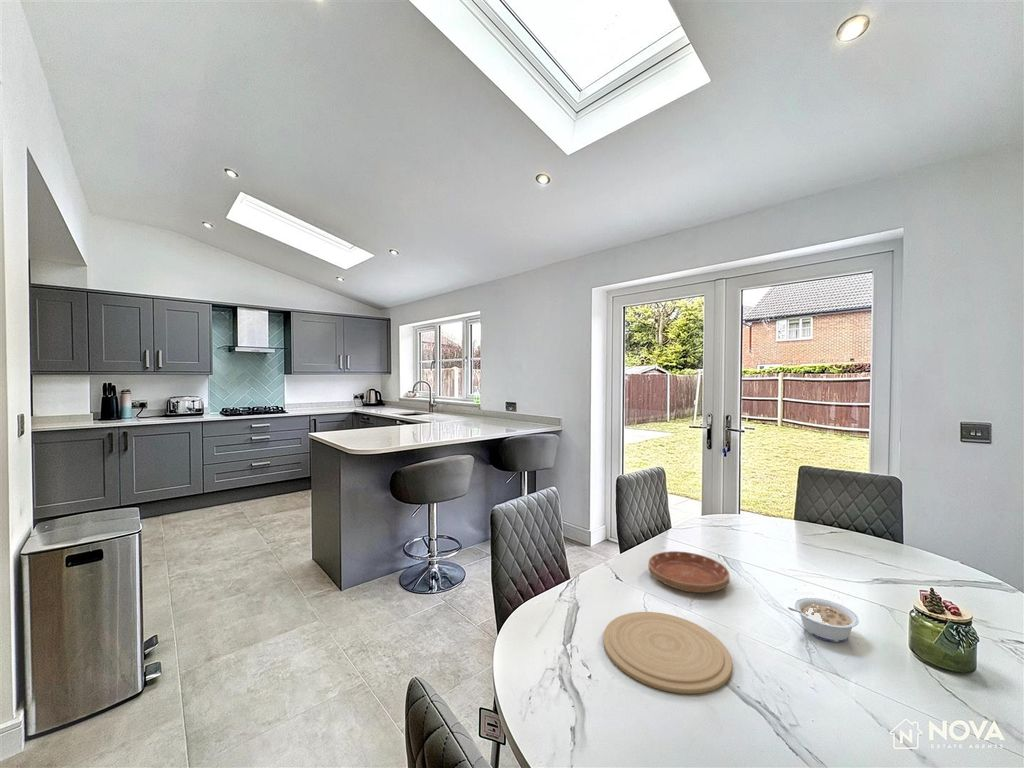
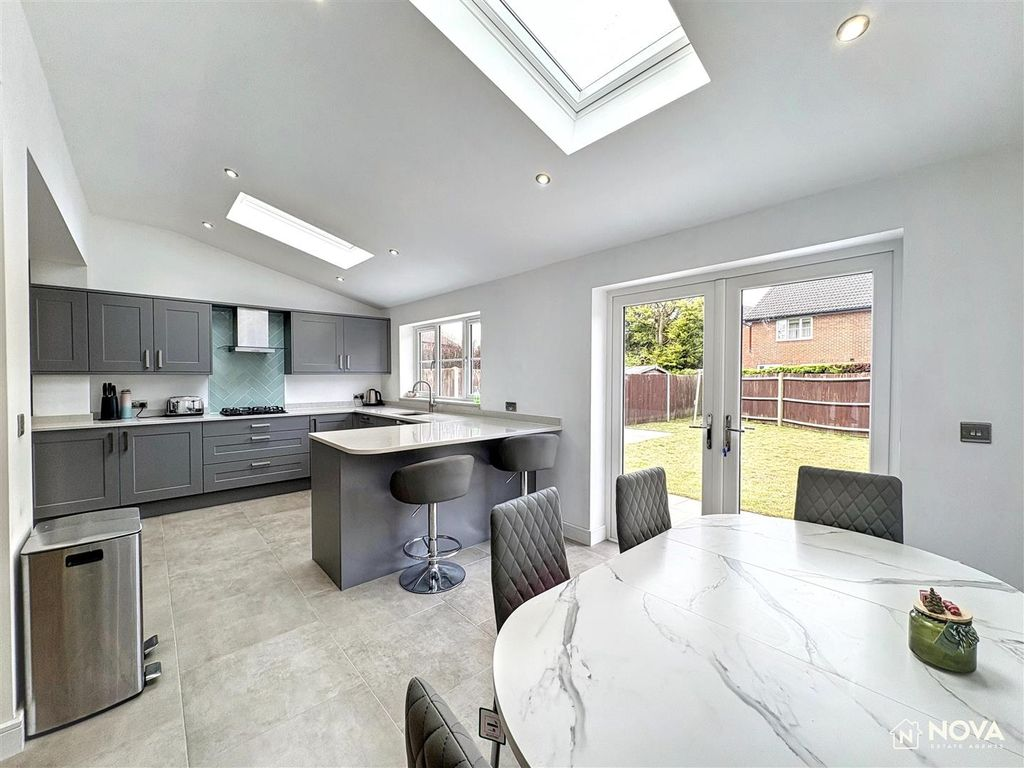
- legume [786,597,860,643]
- plate [602,611,733,695]
- saucer [647,550,731,594]
